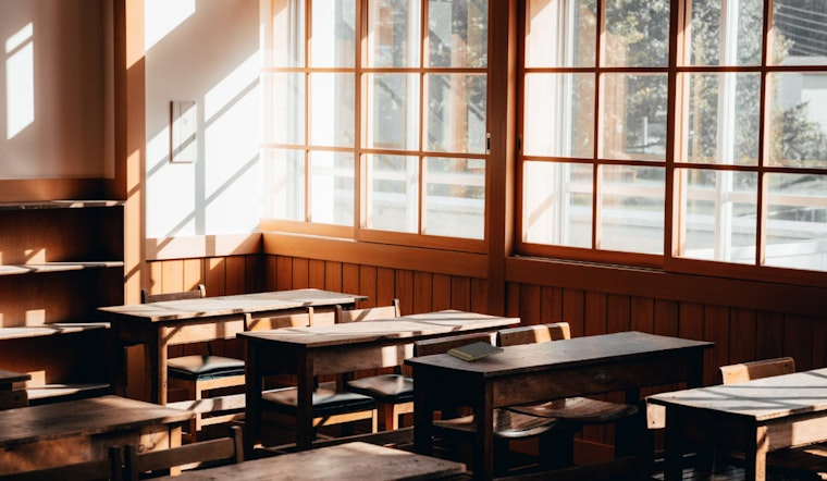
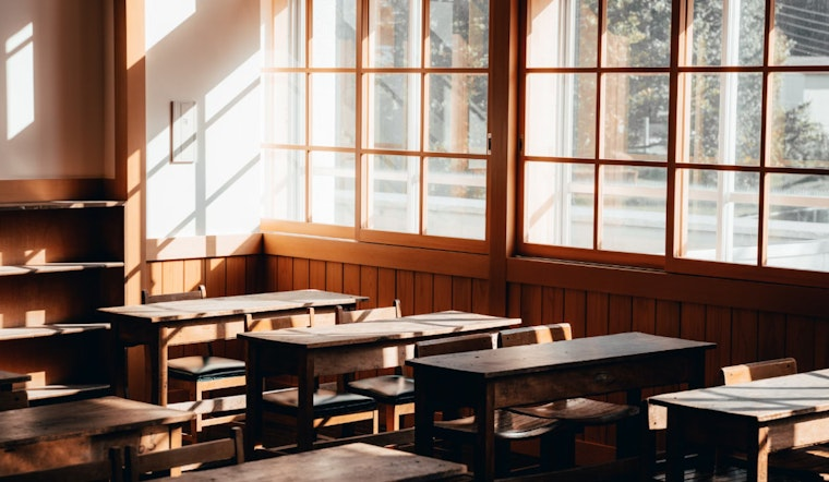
- notepad [446,341,505,362]
